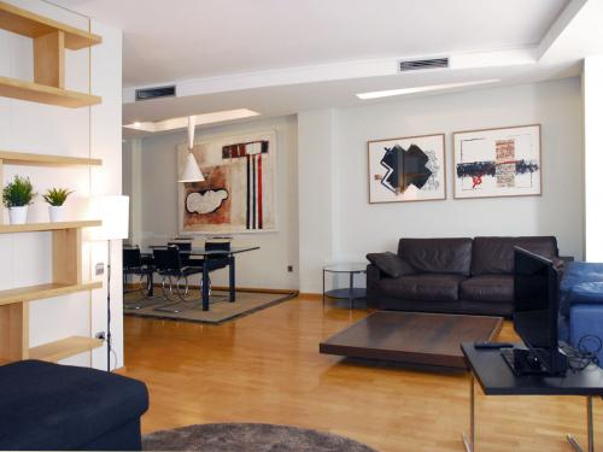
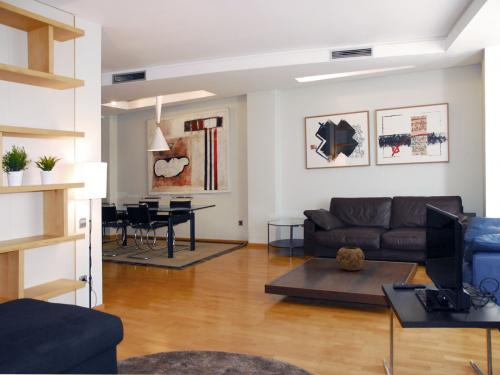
+ decorative bowl [335,246,366,272]
